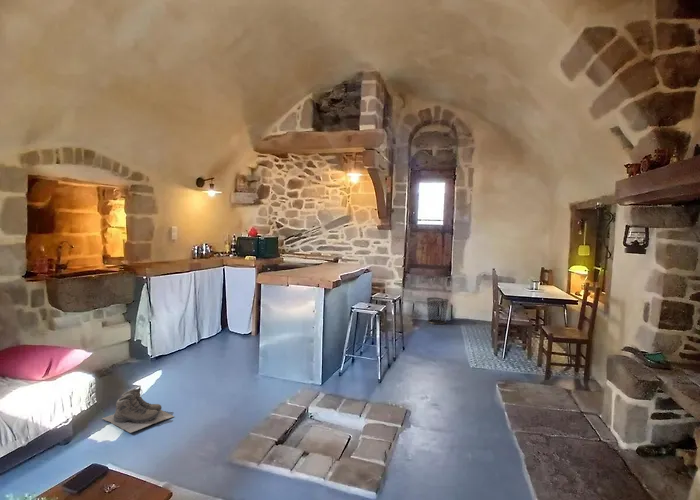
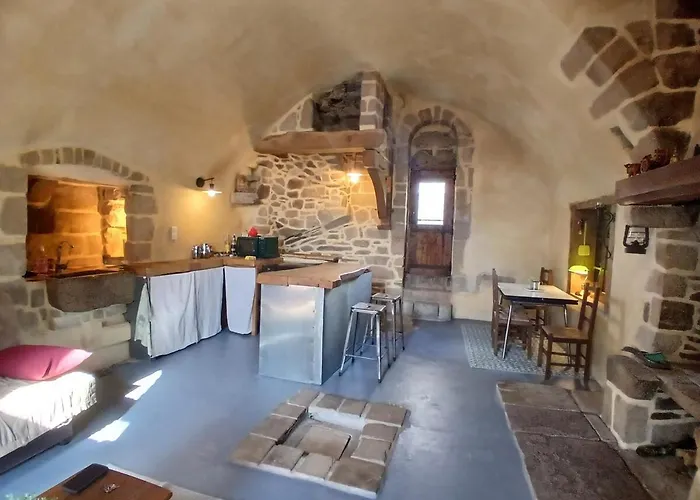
- trash can [426,297,450,325]
- boots [101,385,175,434]
